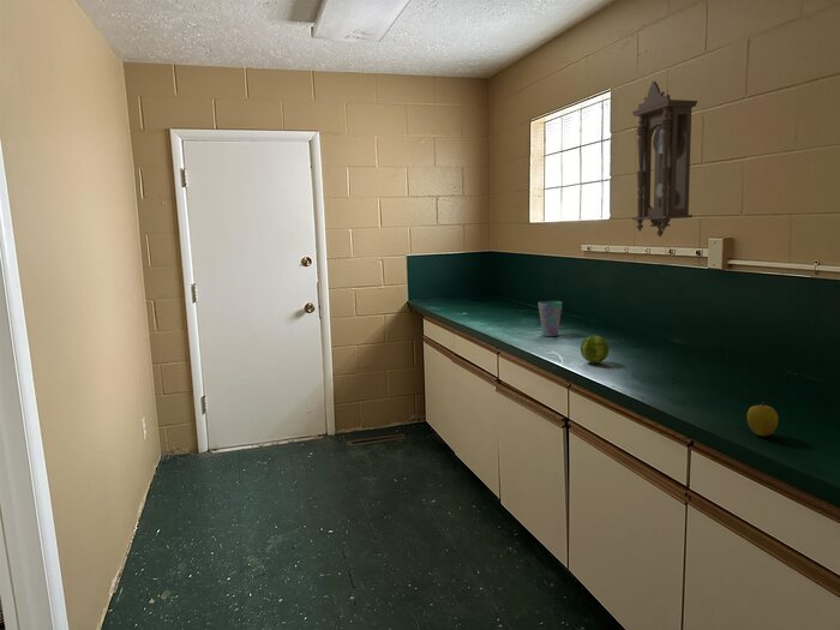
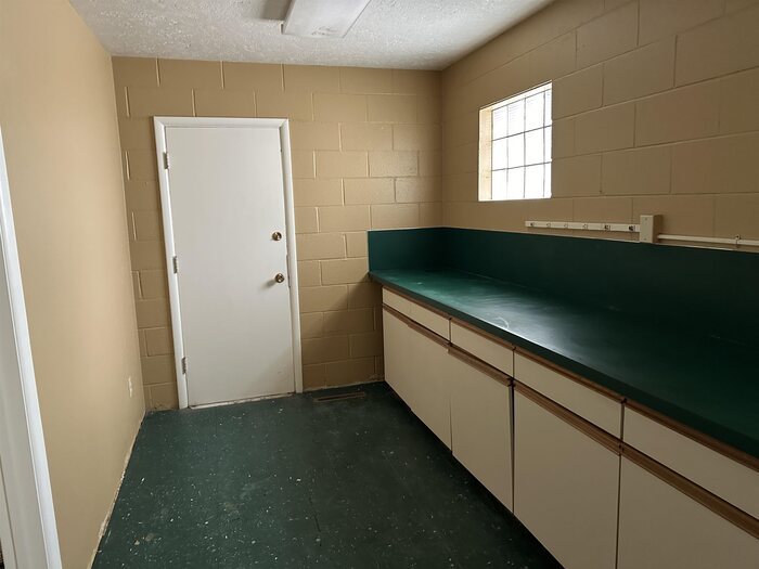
- cup [538,300,563,337]
- pendulum clock [631,80,700,238]
- fruit [580,335,610,365]
- apple [746,401,779,437]
